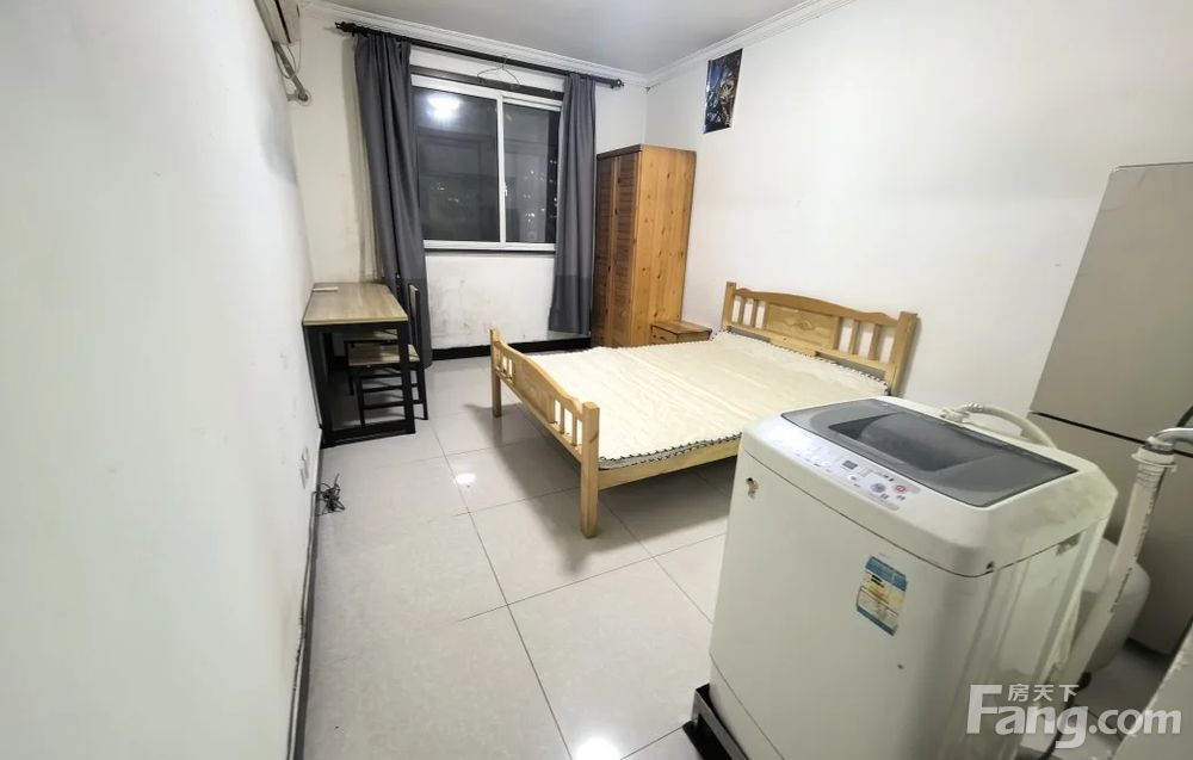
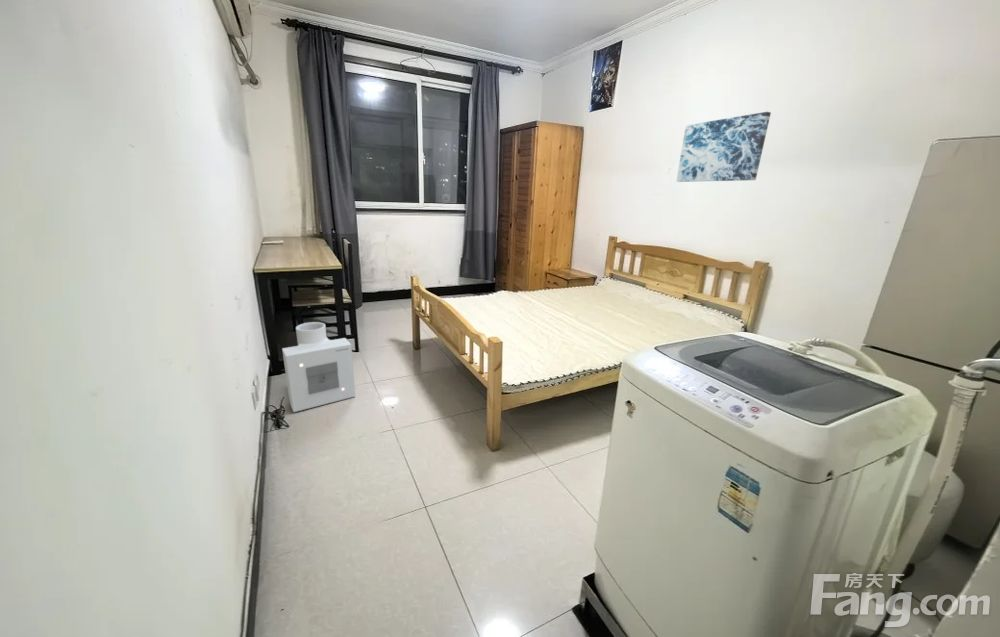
+ wall art [676,111,772,183]
+ air purifier [281,321,356,413]
